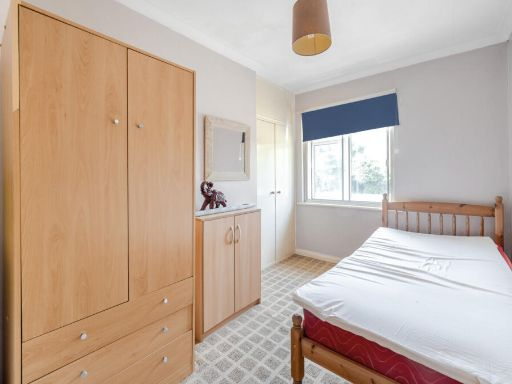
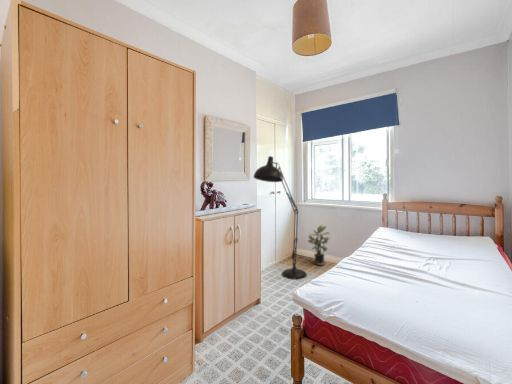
+ potted plant [307,224,331,266]
+ floor lamp [253,155,308,280]
